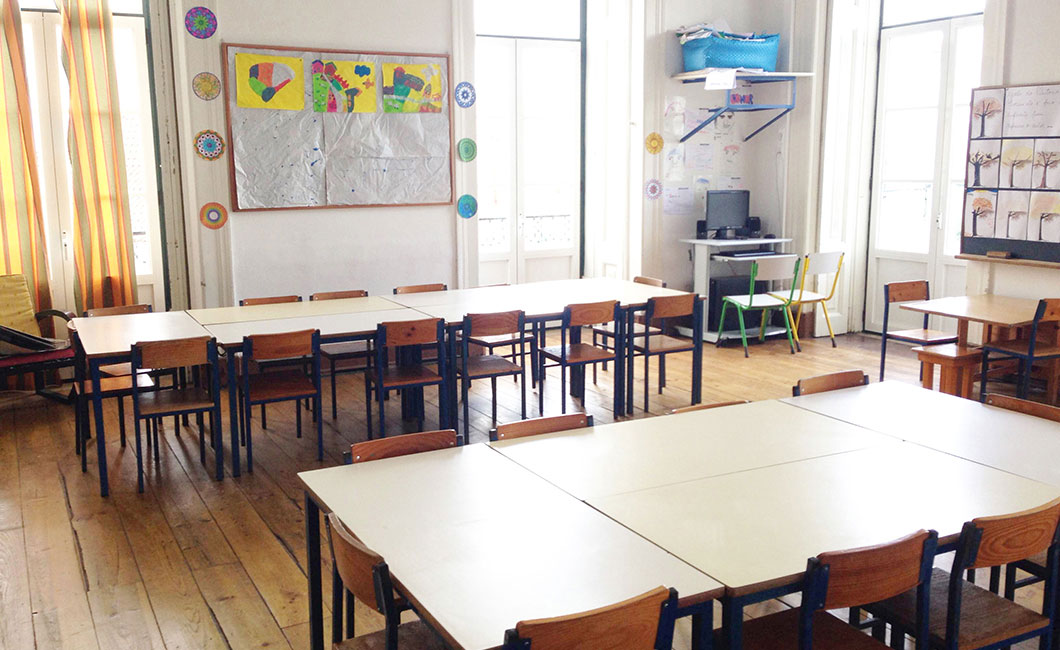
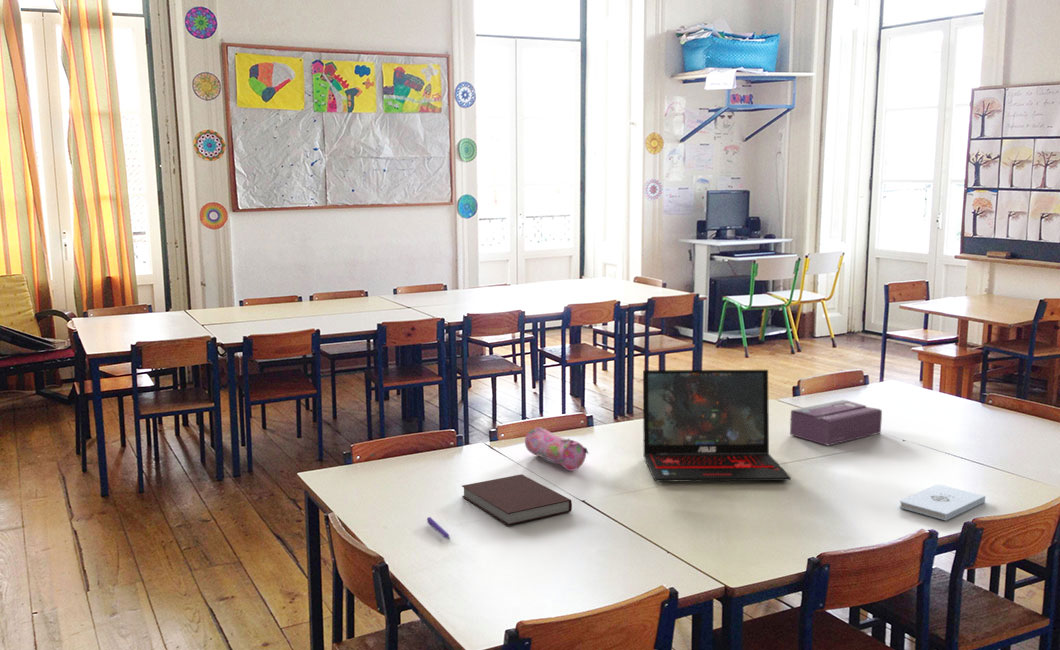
+ laptop [642,369,792,483]
+ pencil case [524,426,590,472]
+ notebook [461,473,573,526]
+ notepad [899,484,986,521]
+ pen [426,516,451,540]
+ tissue box [789,399,883,446]
